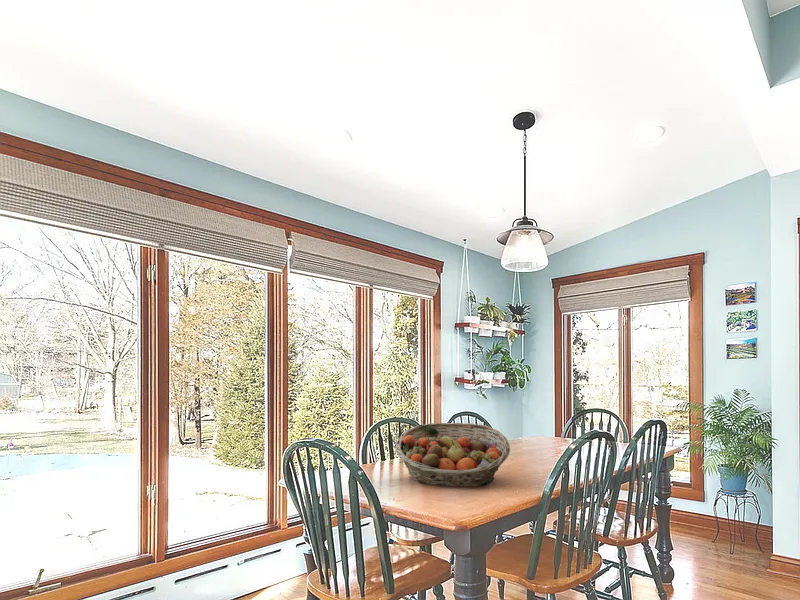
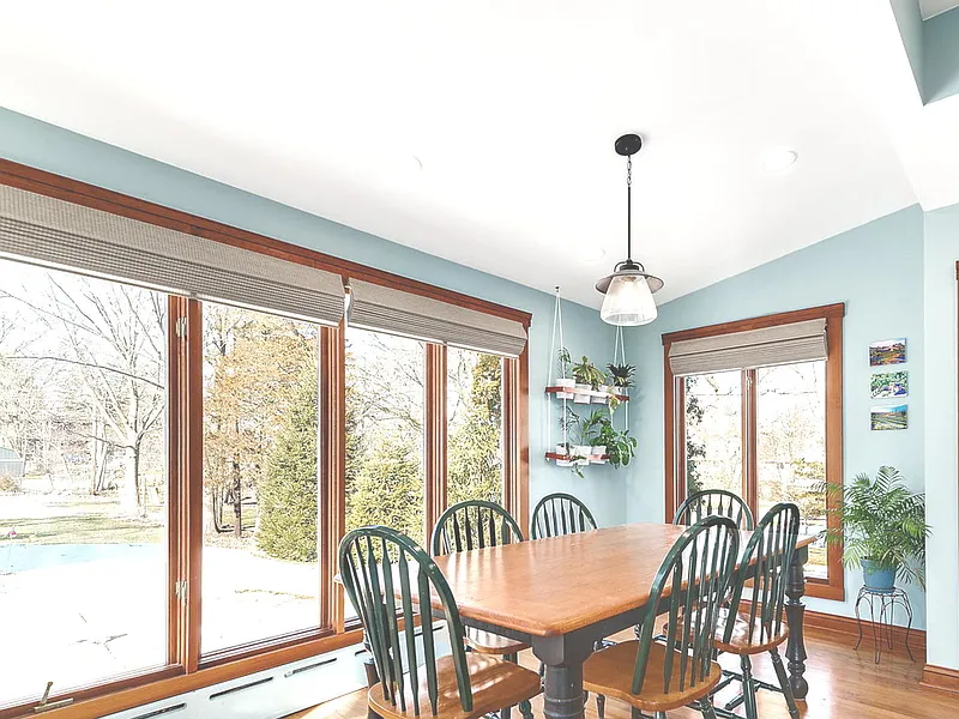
- fruit basket [395,422,511,487]
